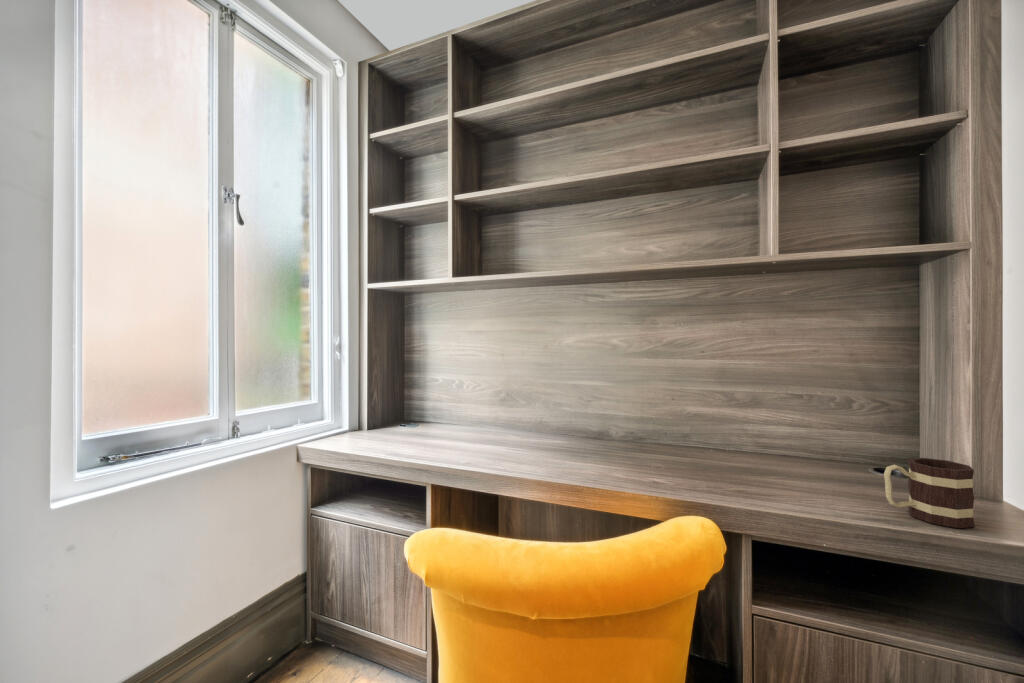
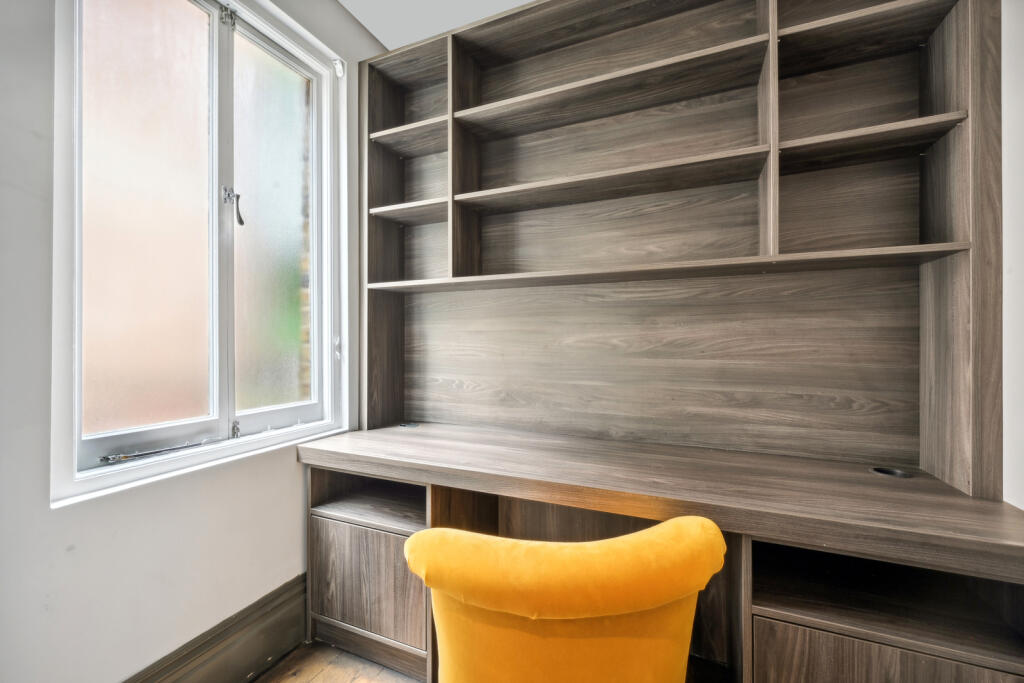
- mug [883,457,976,529]
